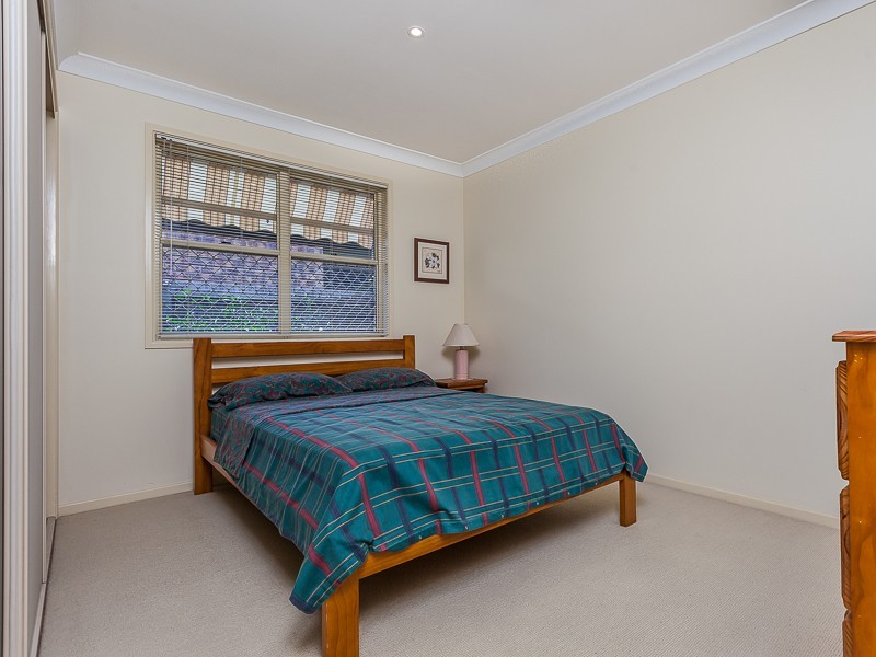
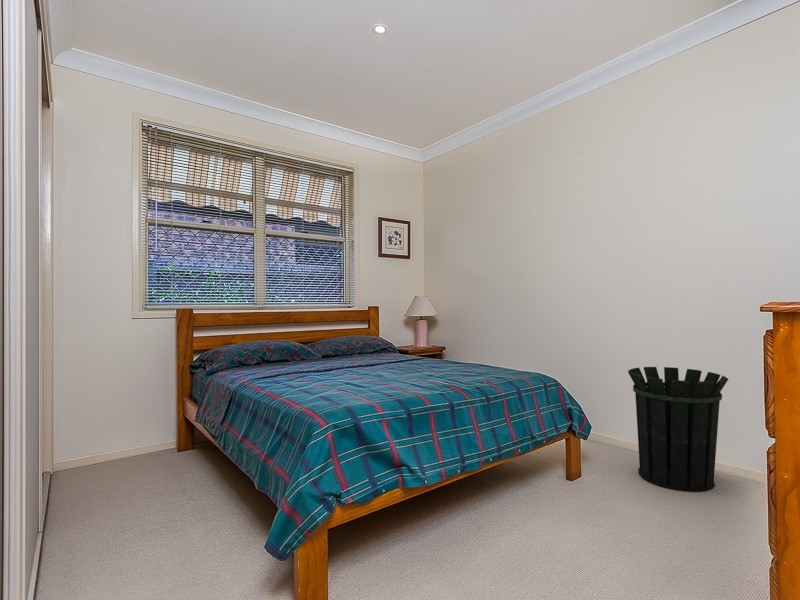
+ waste bin [627,366,729,493]
